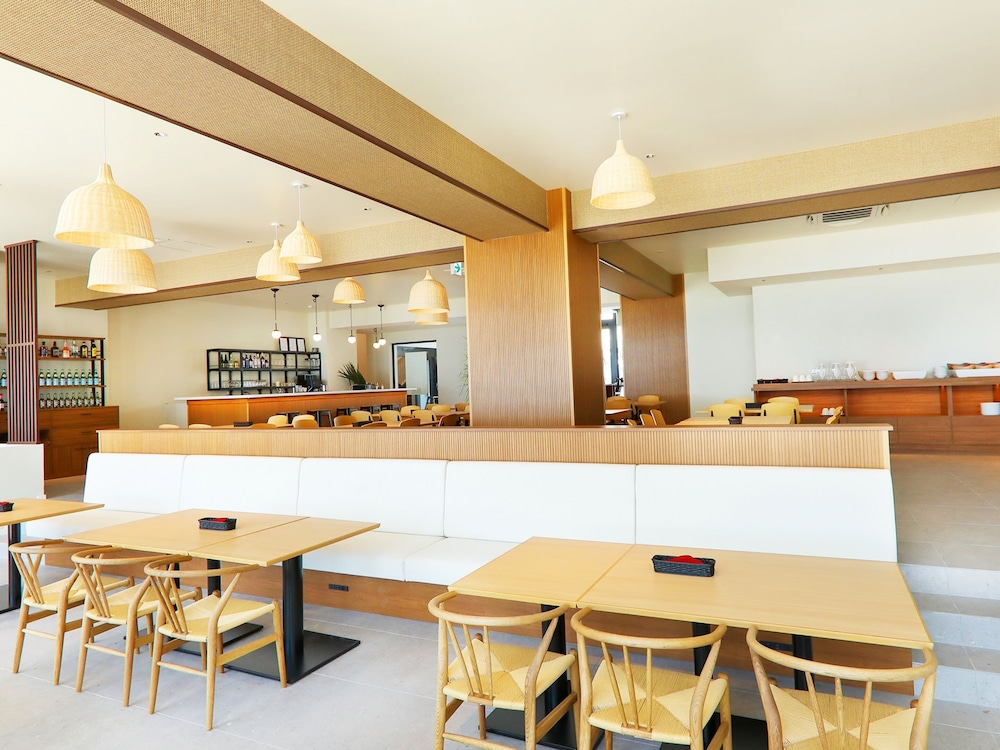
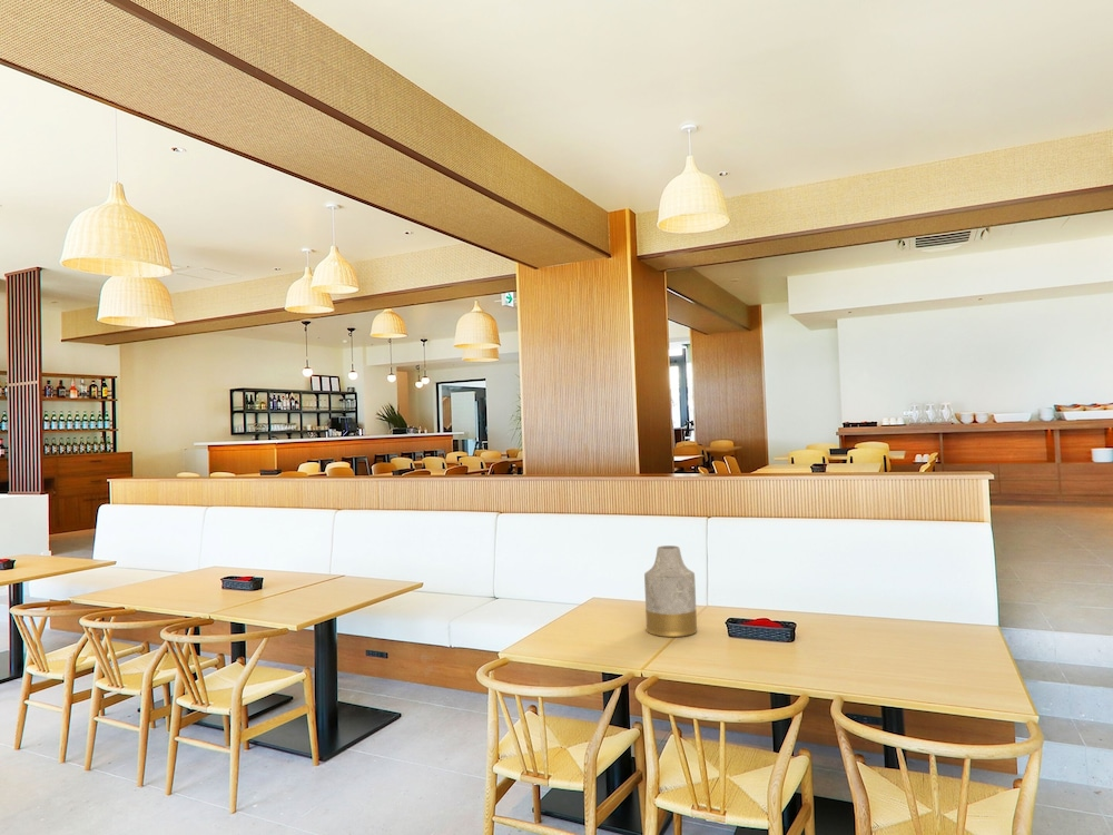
+ vase [643,544,698,638]
